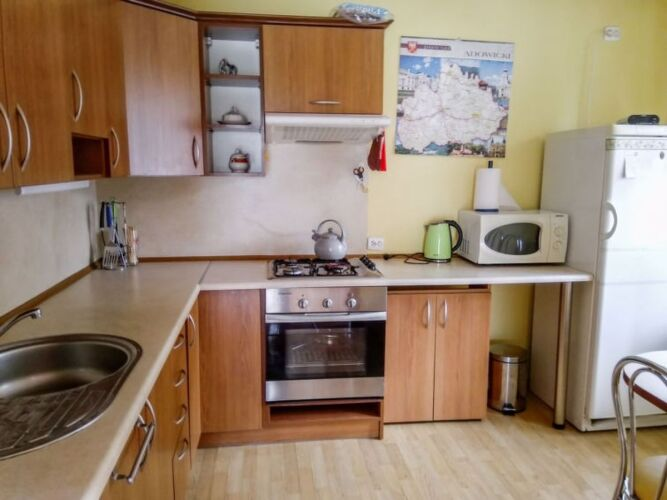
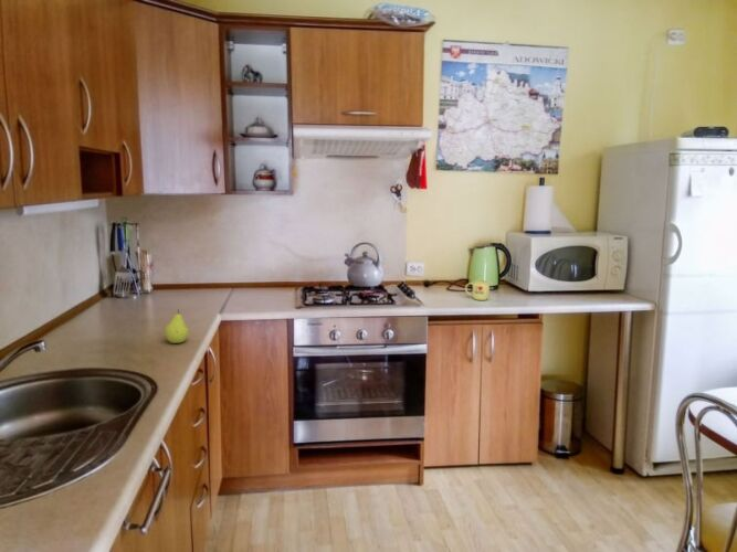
+ mug [464,279,491,301]
+ fruit [164,309,190,344]
